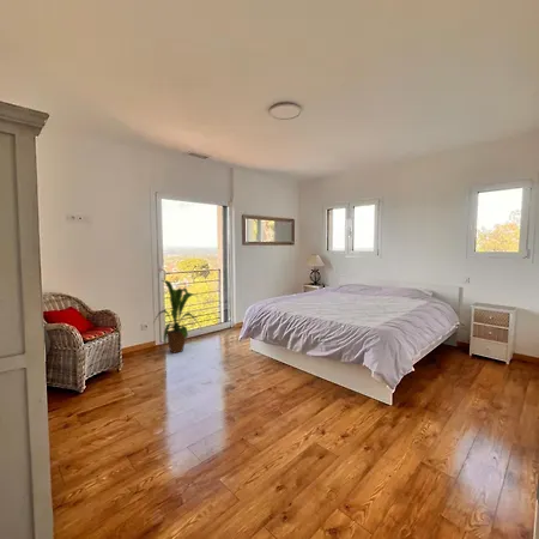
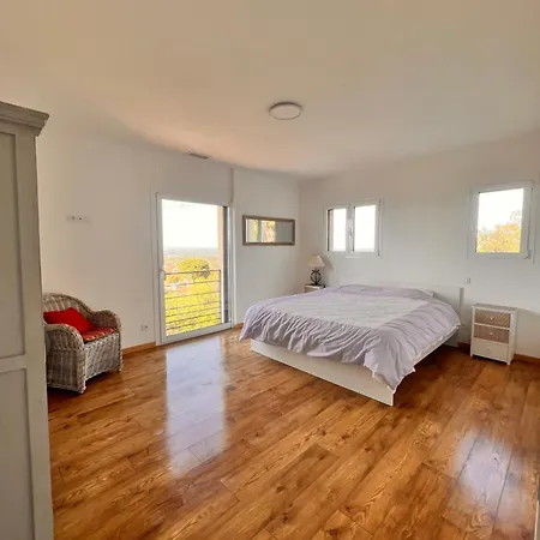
- house plant [152,279,202,355]
